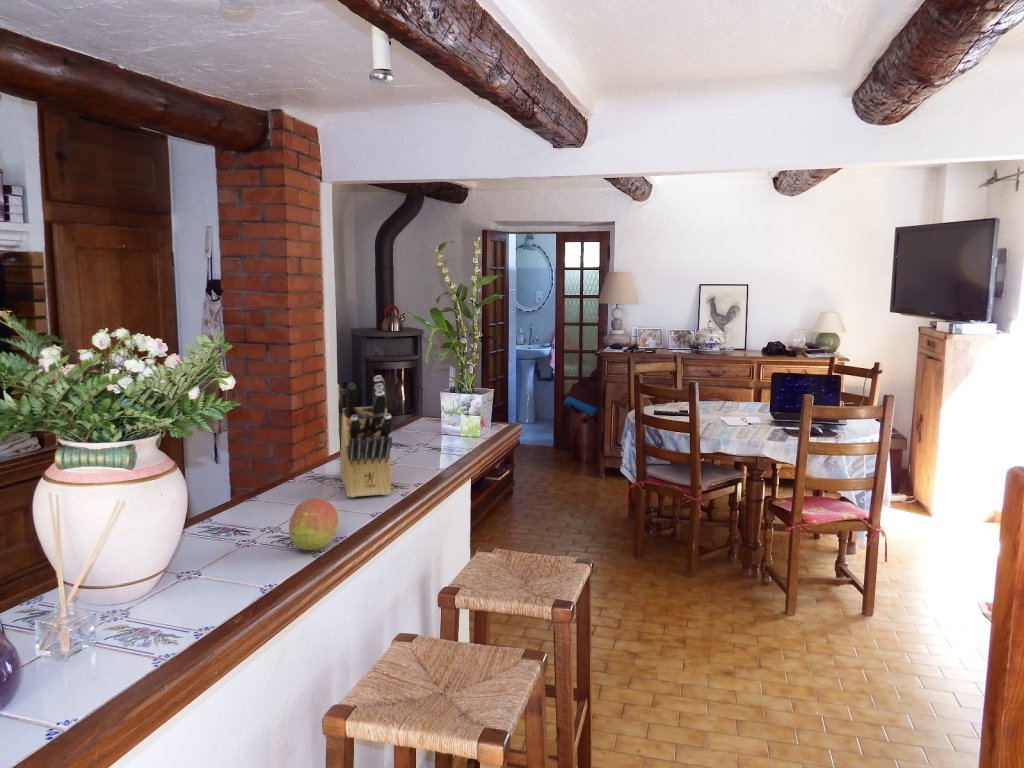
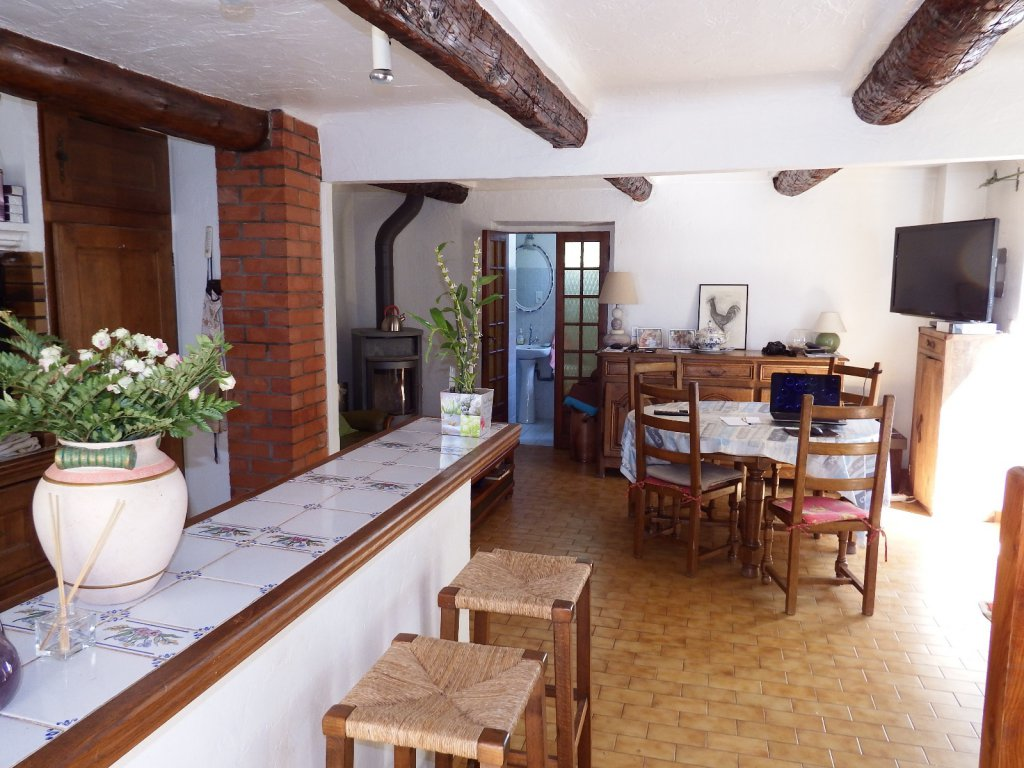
- knife block [339,374,394,499]
- fruit [288,497,340,551]
